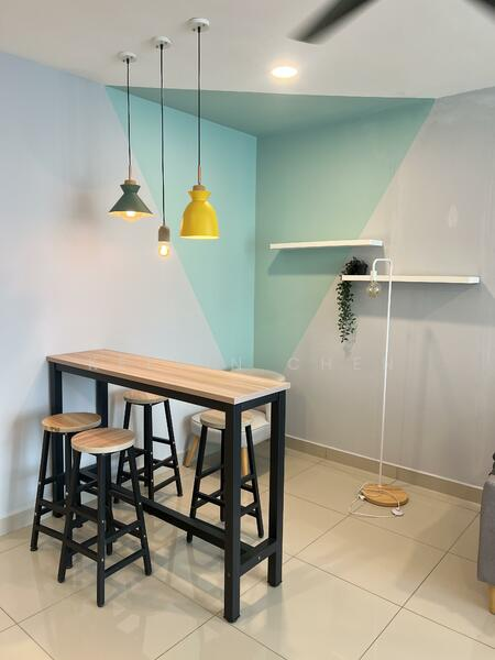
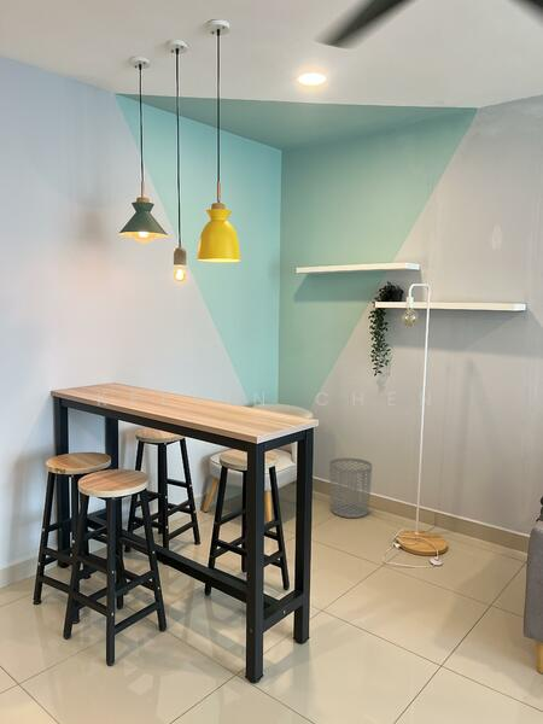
+ waste bin [328,457,373,519]
